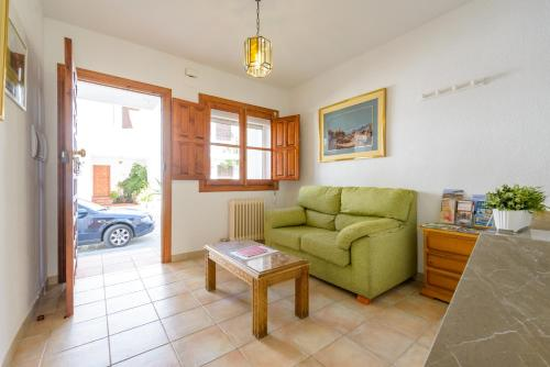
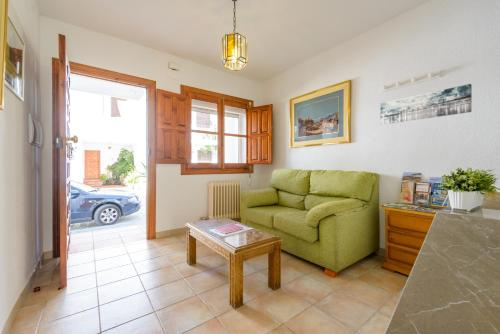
+ wall art [379,83,473,126]
